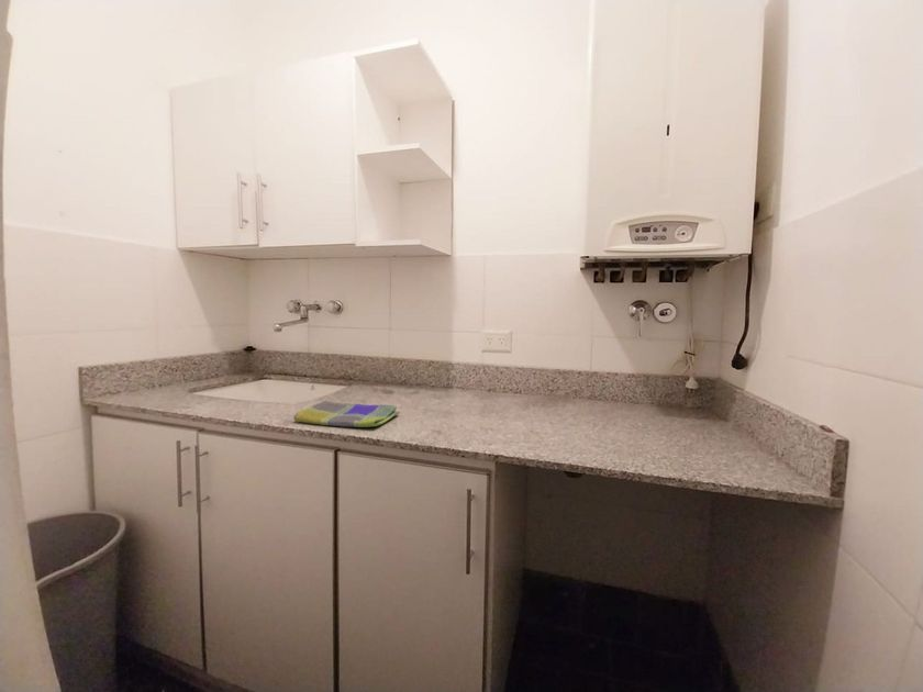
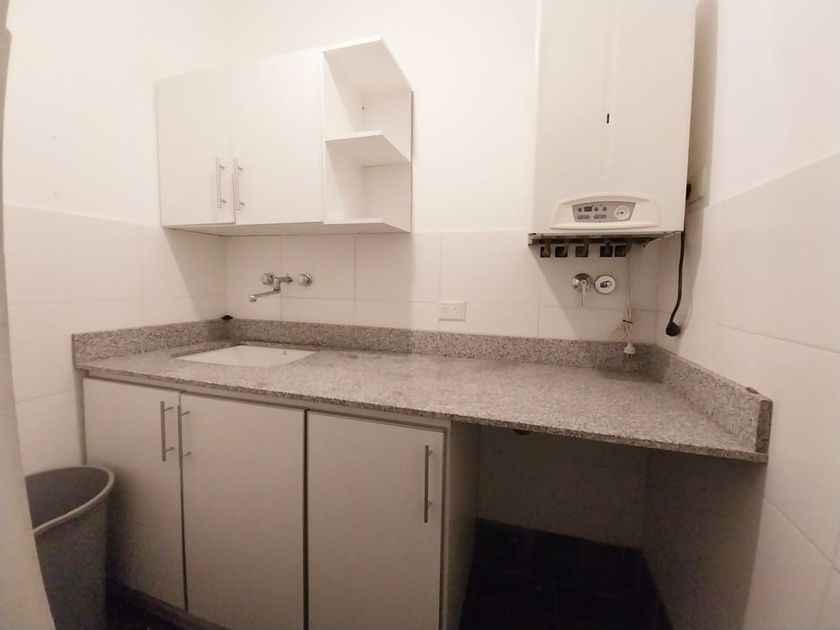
- dish towel [292,400,401,428]
